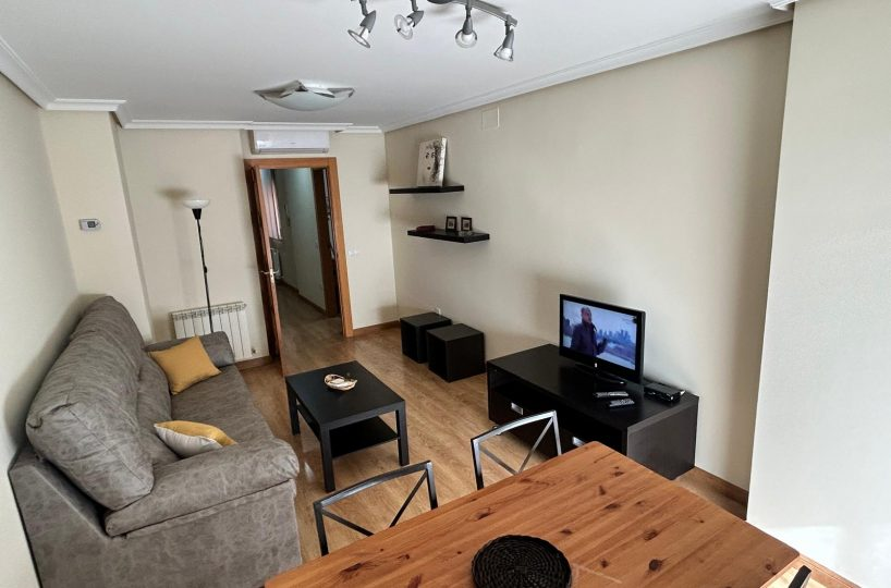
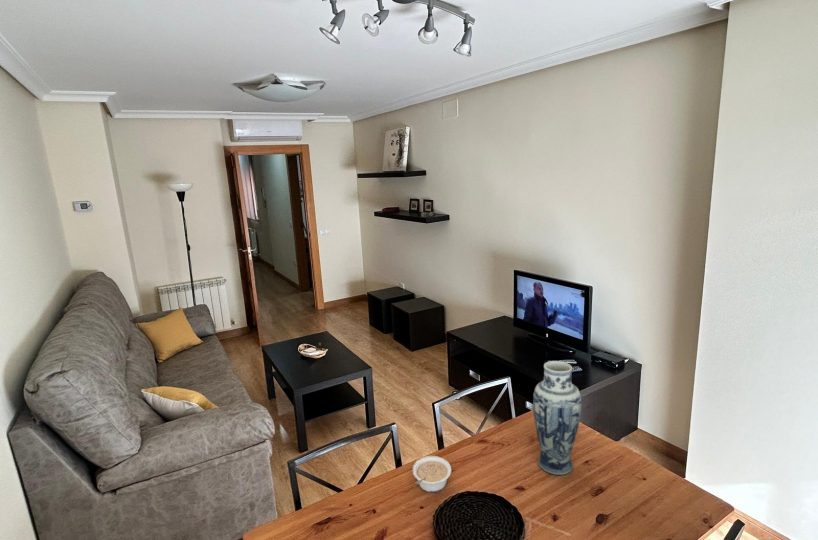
+ legume [411,455,452,493]
+ vase [532,360,582,476]
